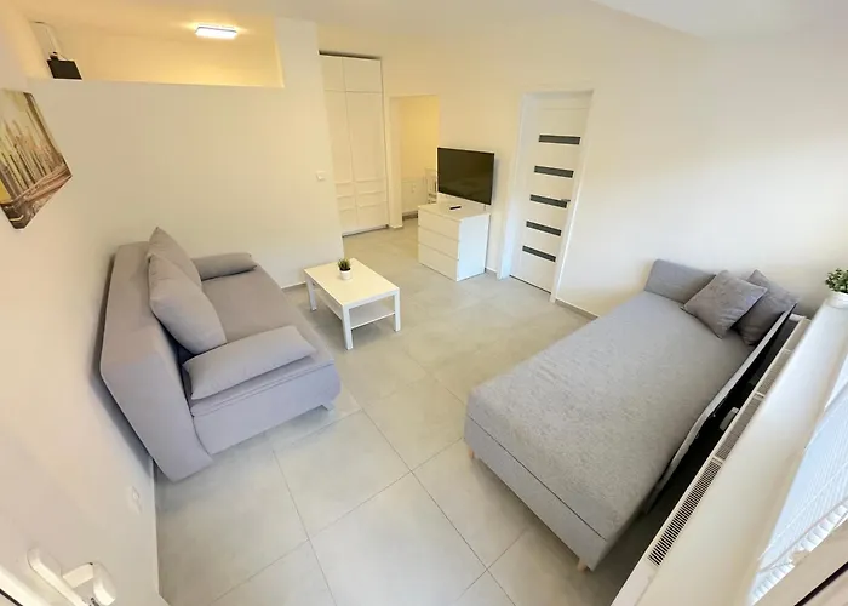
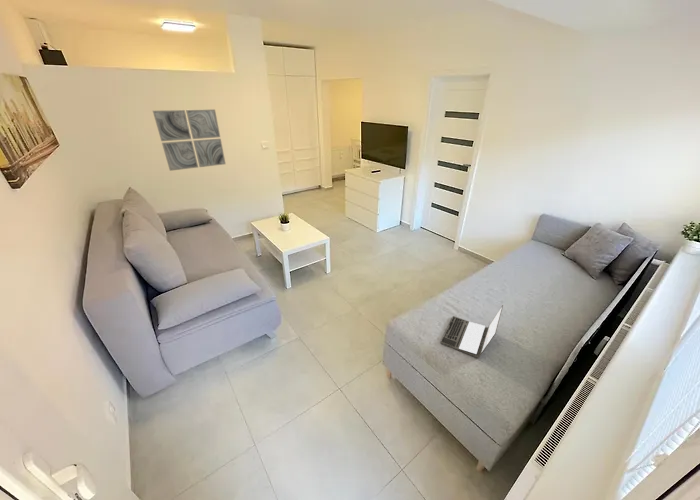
+ wall art [152,108,227,172]
+ laptop [440,304,504,359]
